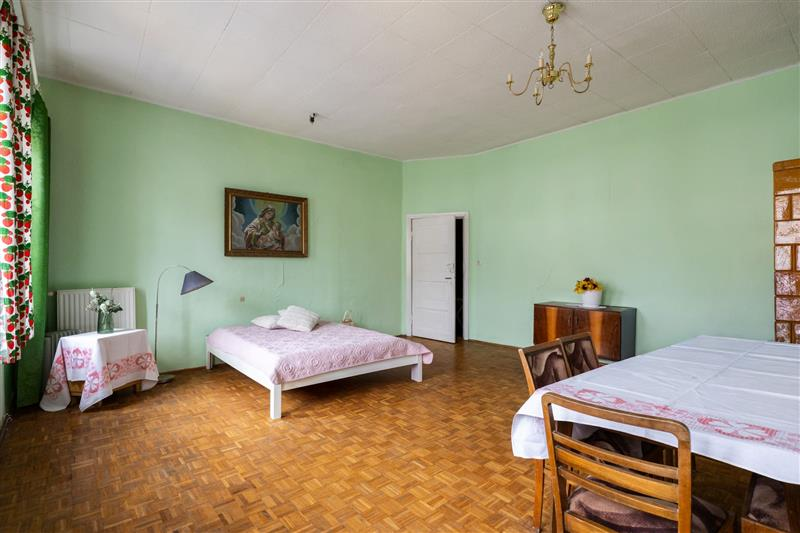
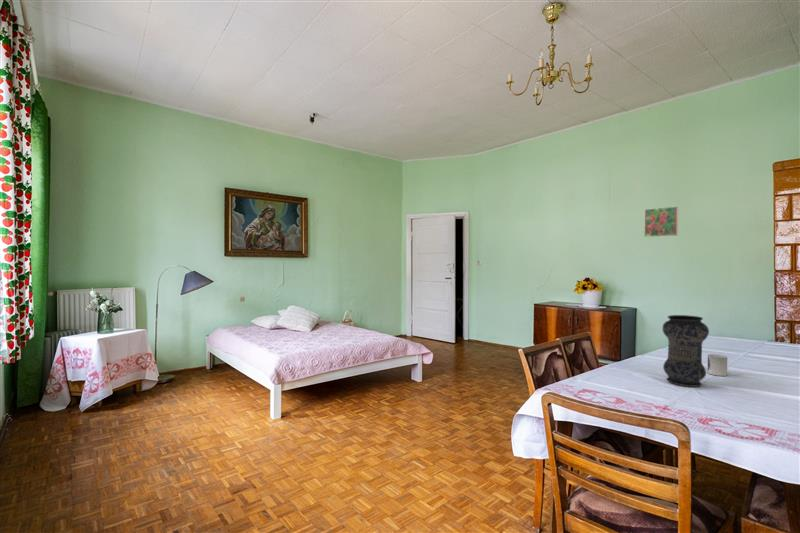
+ vase [662,314,710,388]
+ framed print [643,205,679,238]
+ cup [707,353,728,377]
